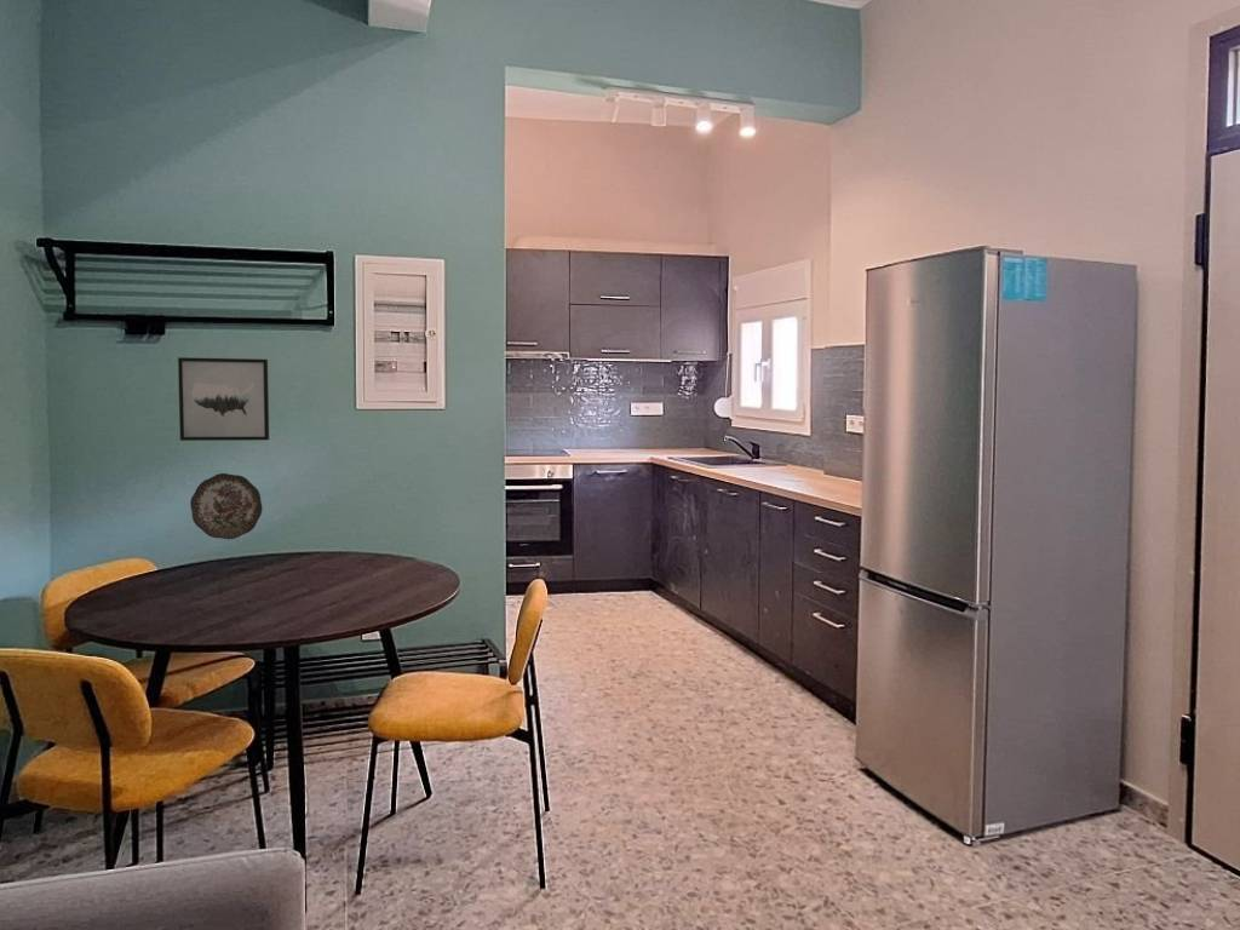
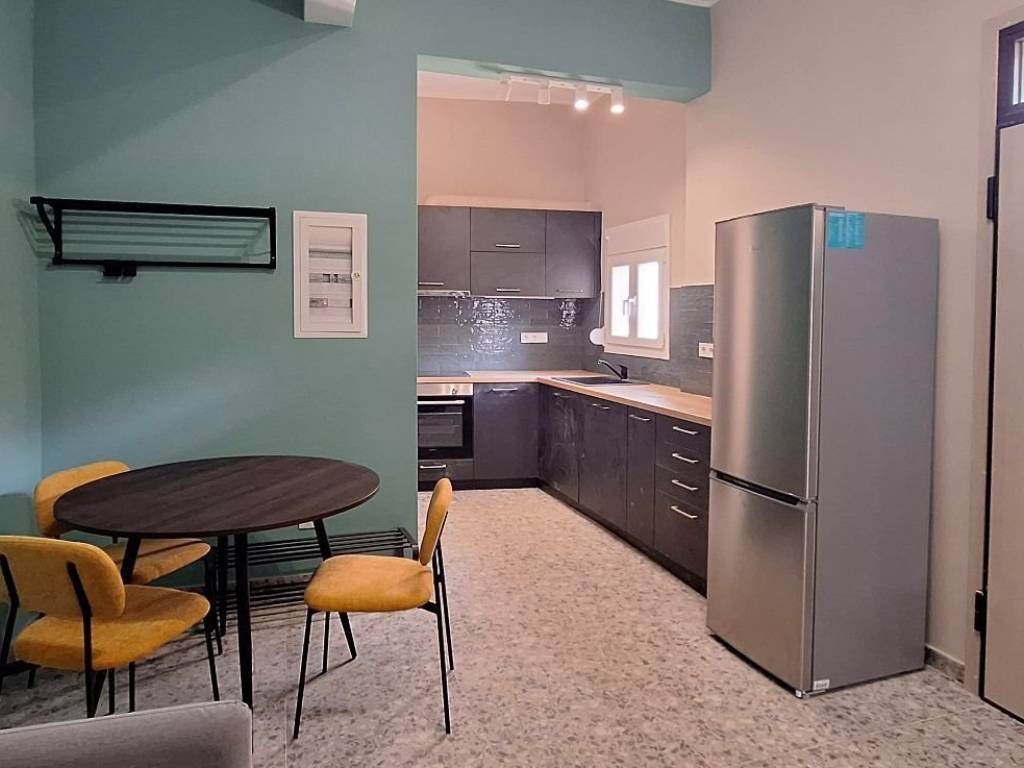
- wall art [177,356,270,442]
- decorative plate [189,472,263,540]
